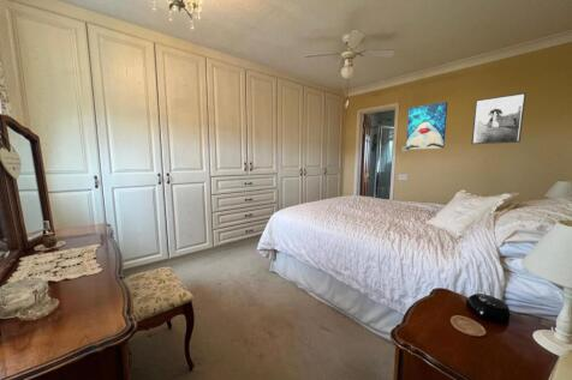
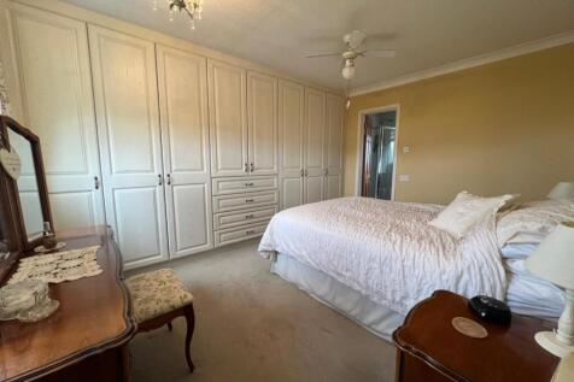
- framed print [470,91,528,145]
- wall art [405,101,448,151]
